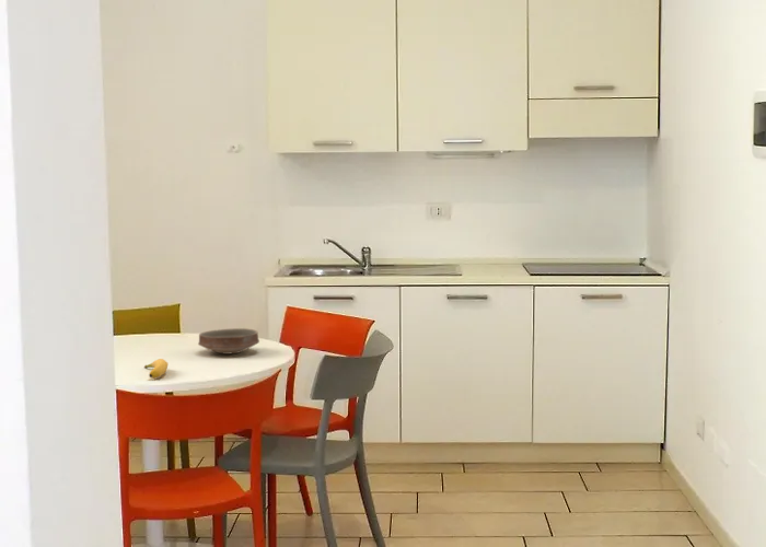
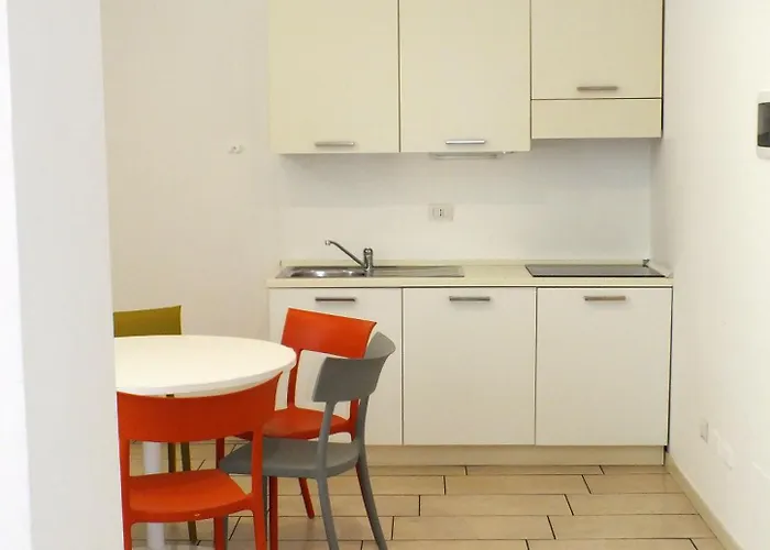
- banana [143,358,169,380]
- ceramic bowl [197,327,260,356]
